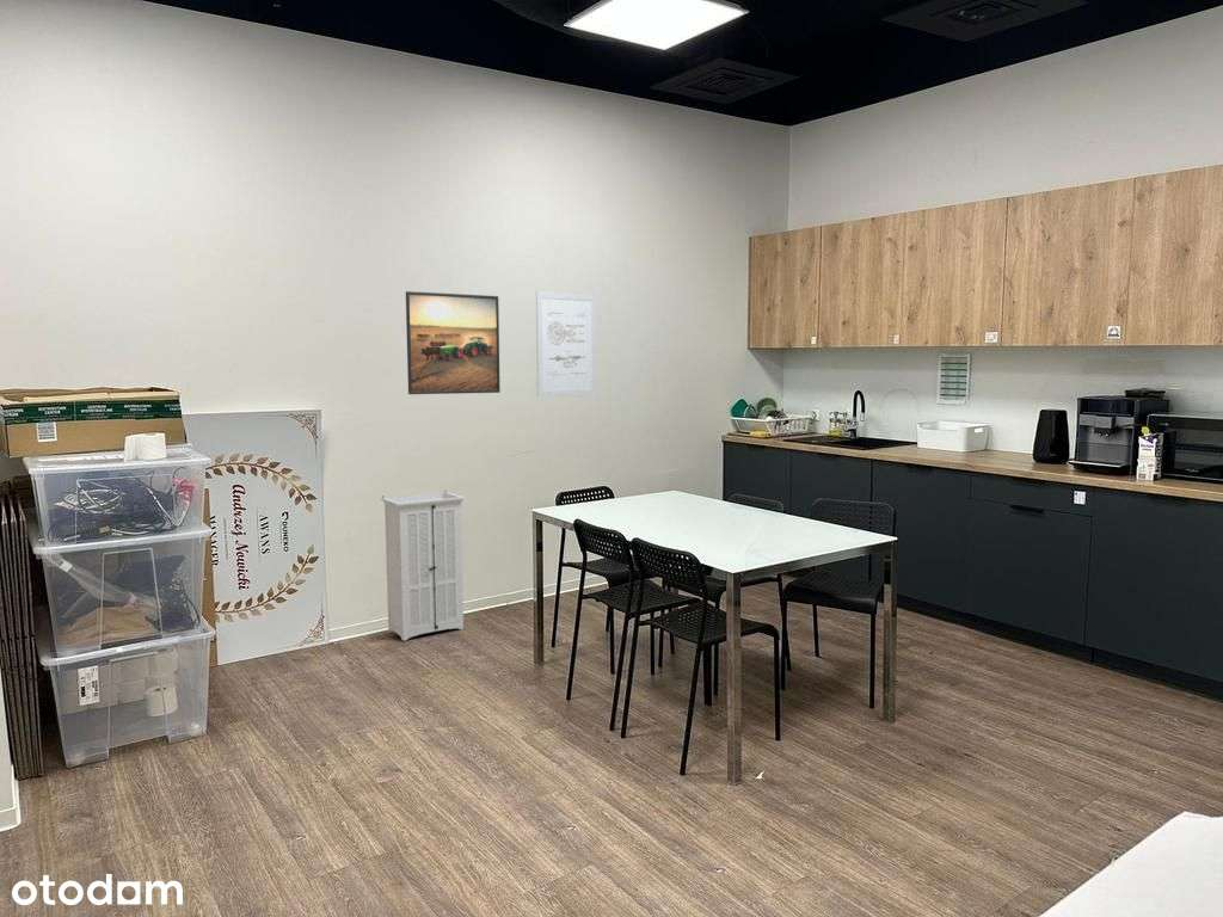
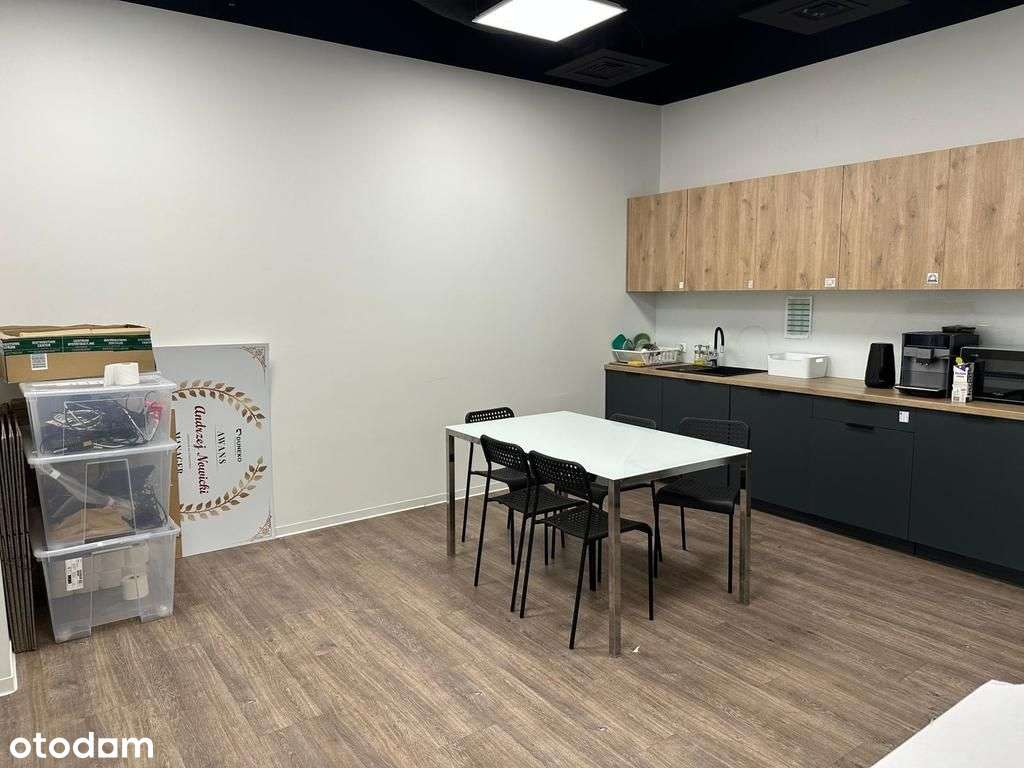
- storage cabinet [380,491,467,642]
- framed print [405,290,502,395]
- wall art [535,290,598,398]
